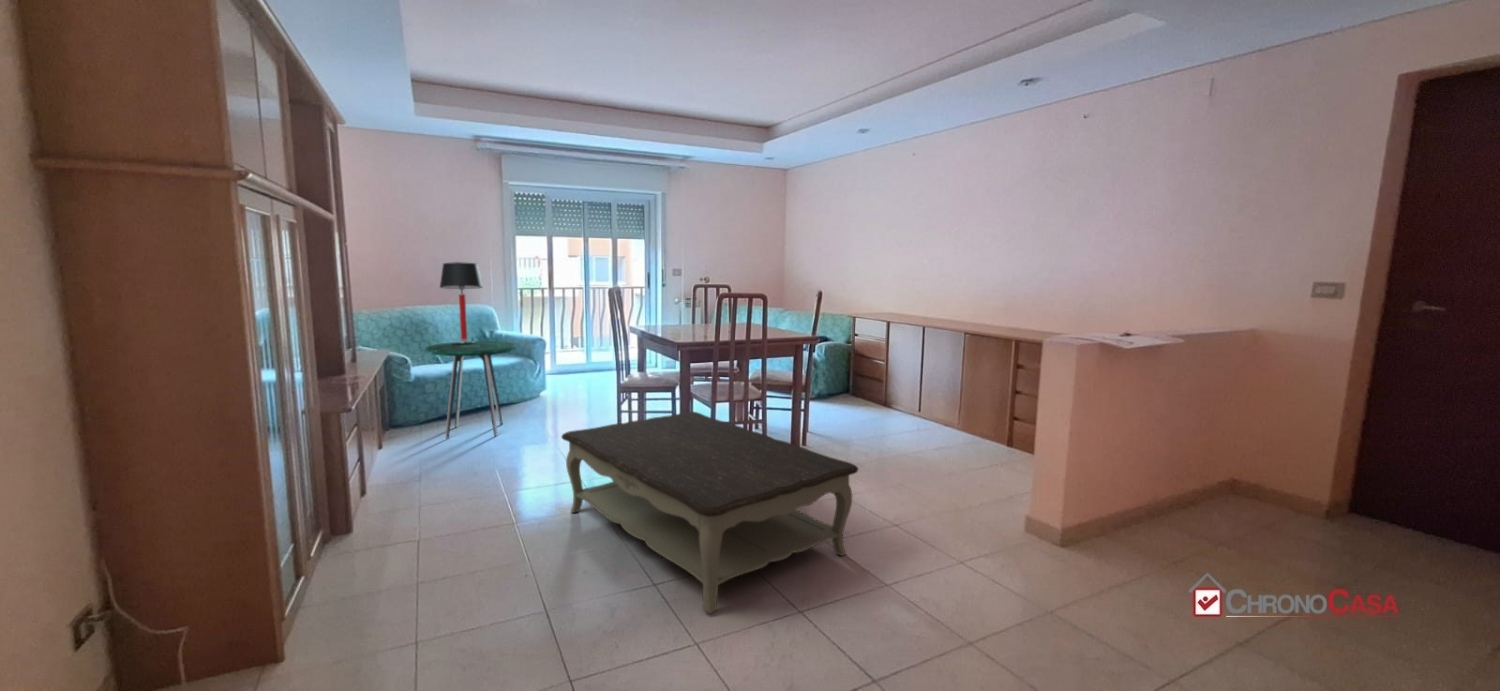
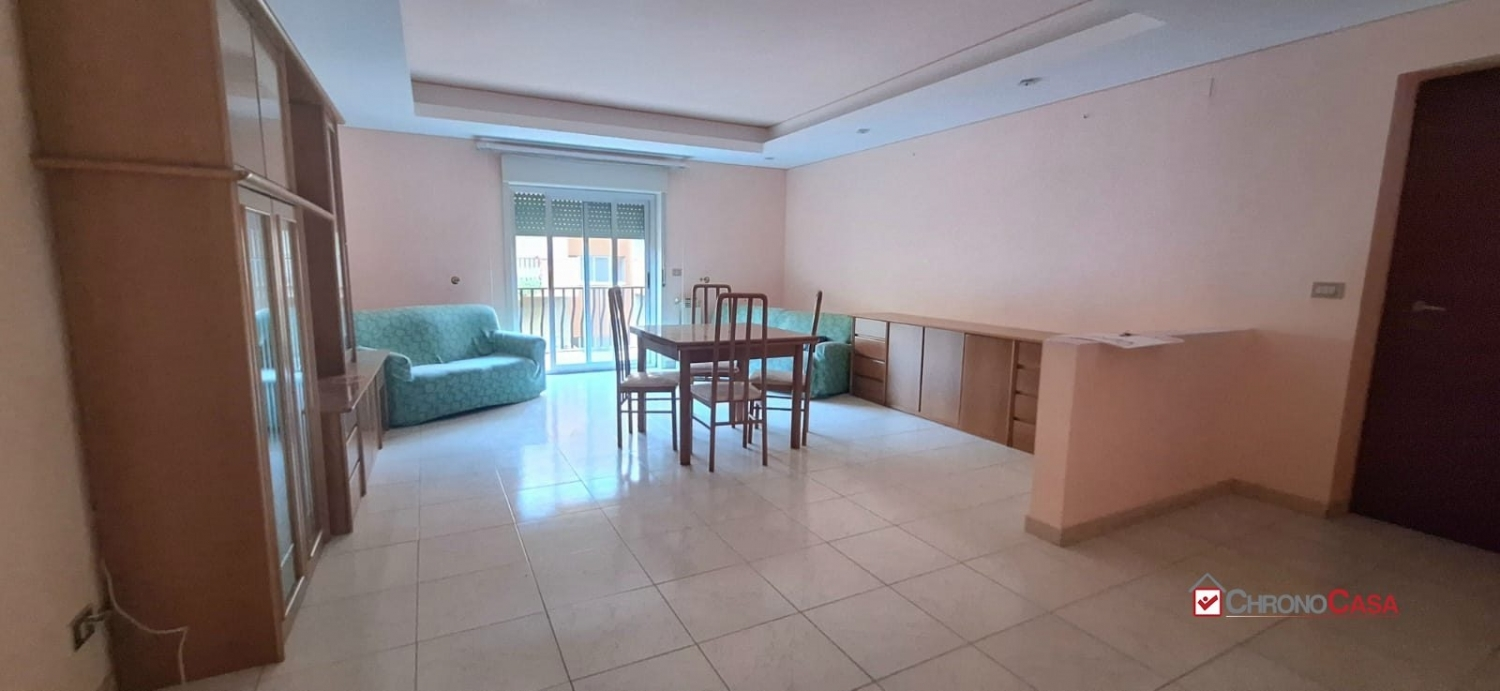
- table lamp [438,261,484,343]
- coffee table [561,411,859,614]
- side table [424,340,518,440]
